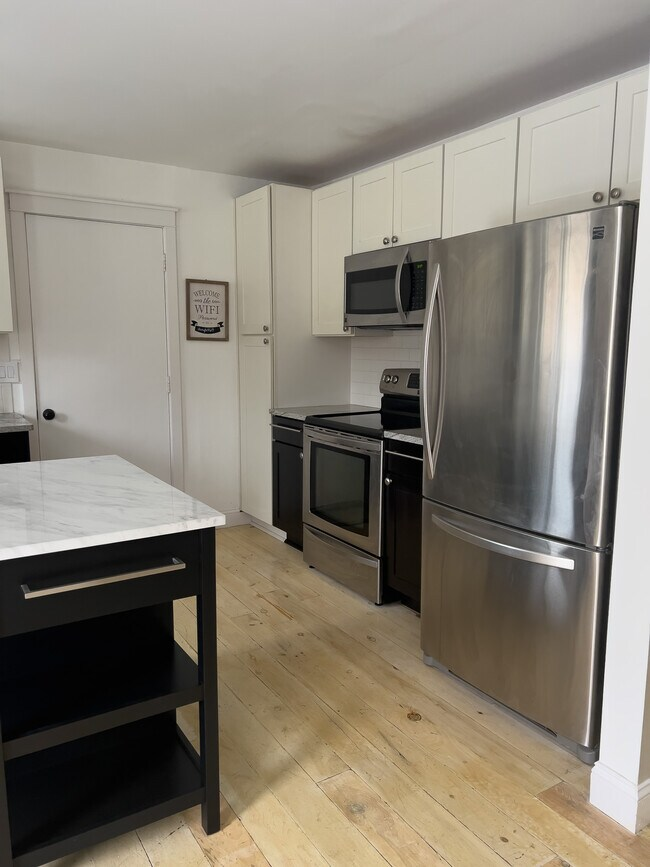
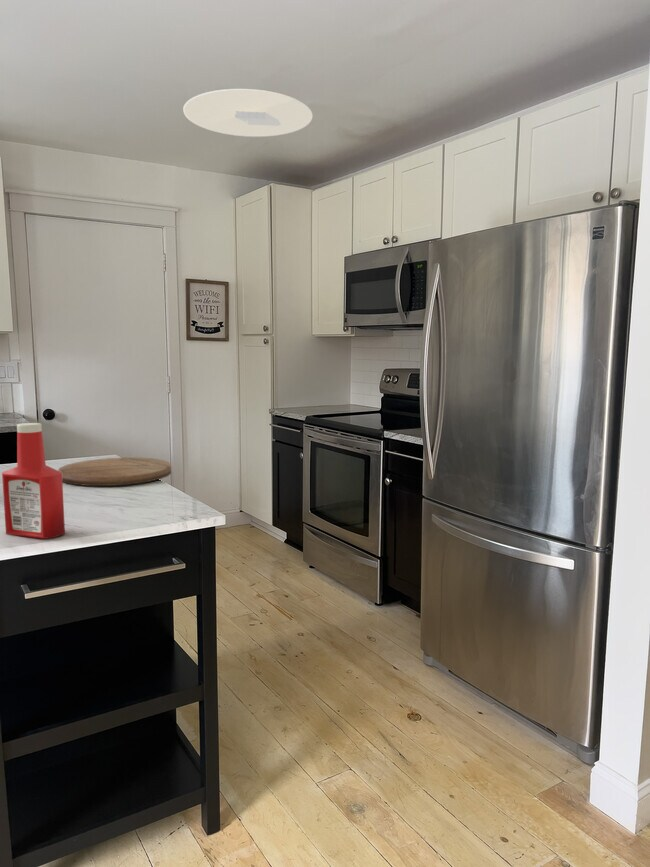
+ soap bottle [1,422,66,540]
+ cutting board [57,457,172,487]
+ ceiling light [182,88,314,138]
